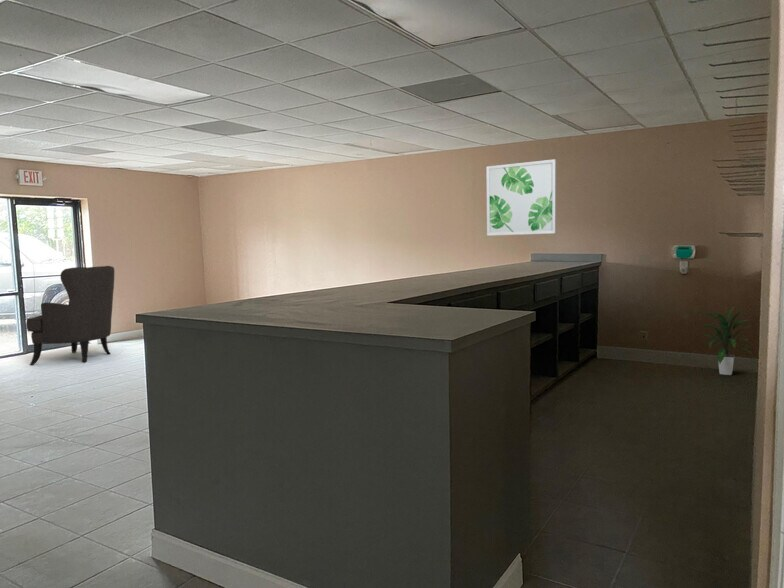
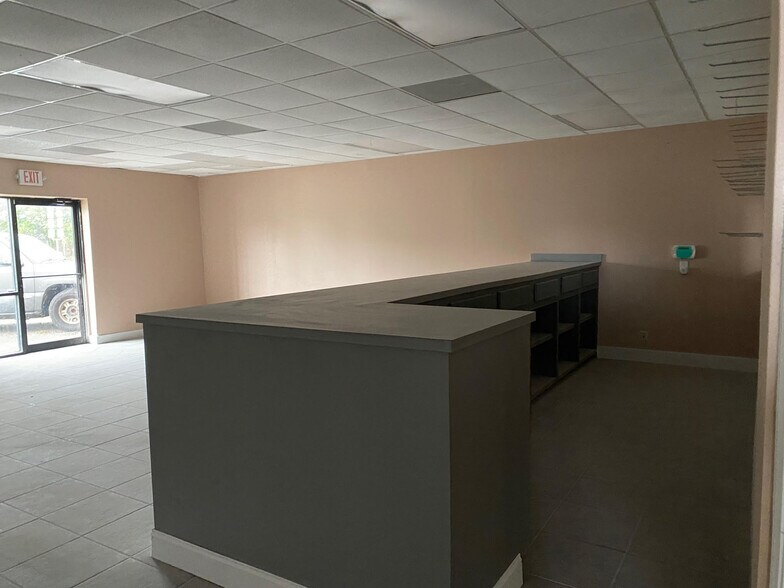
- chair [25,265,116,366]
- indoor plant [698,307,755,376]
- wall art [485,158,557,237]
